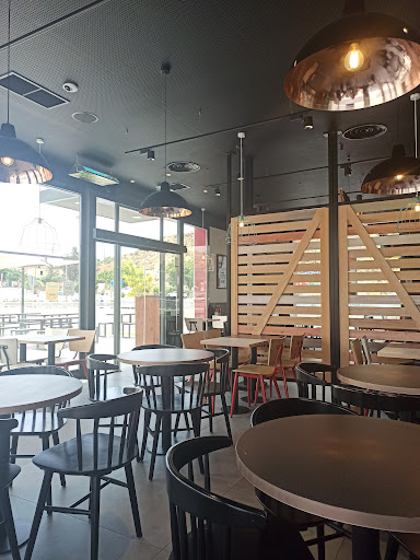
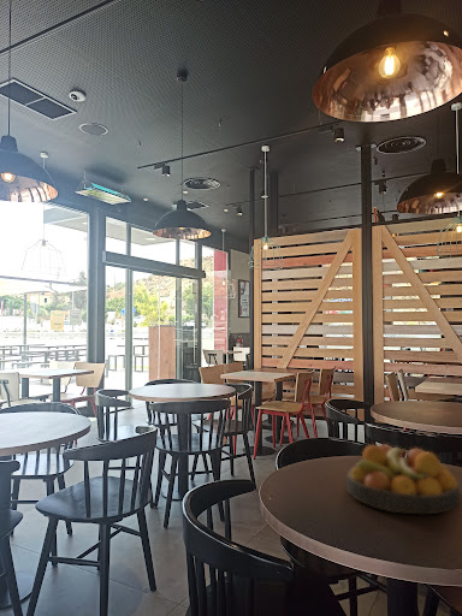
+ fruit bowl [345,443,461,515]
